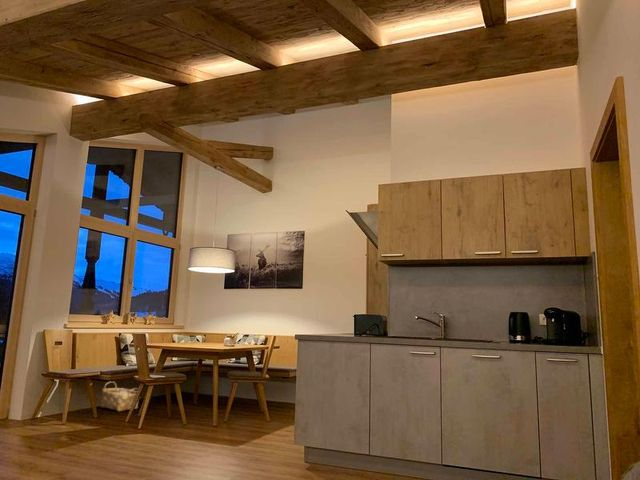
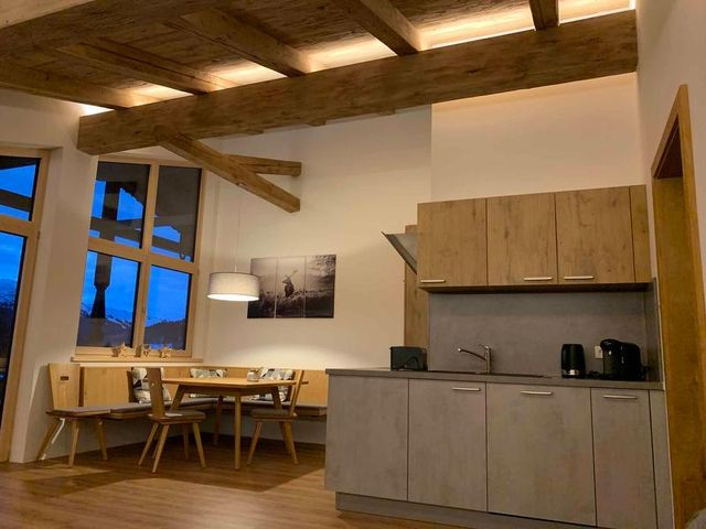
- woven basket [99,381,140,412]
